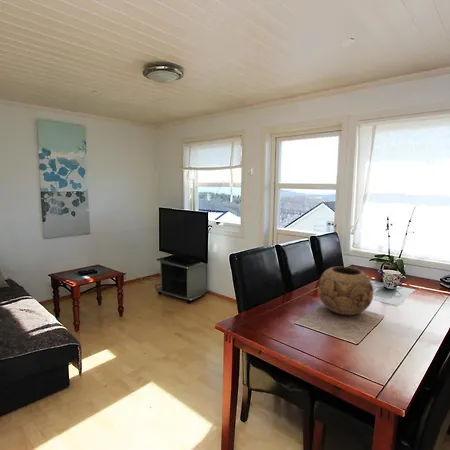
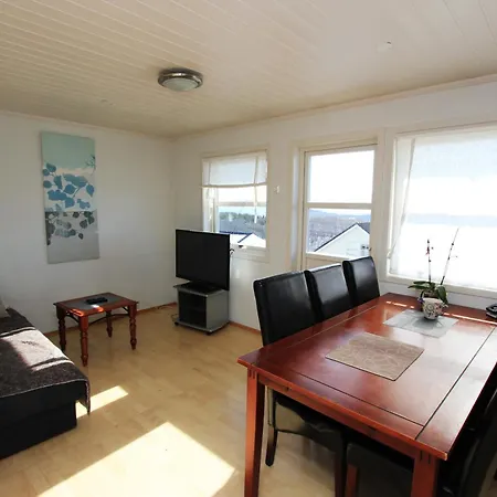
- decorative bowl [317,266,375,316]
